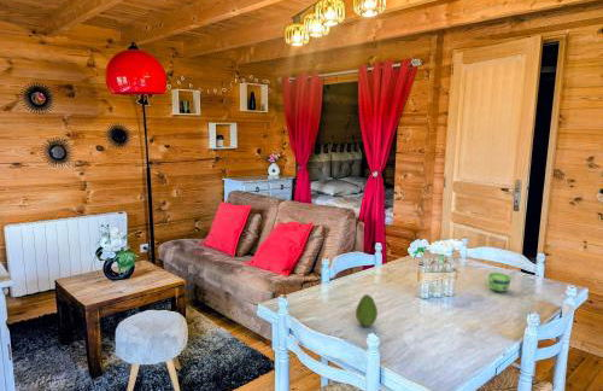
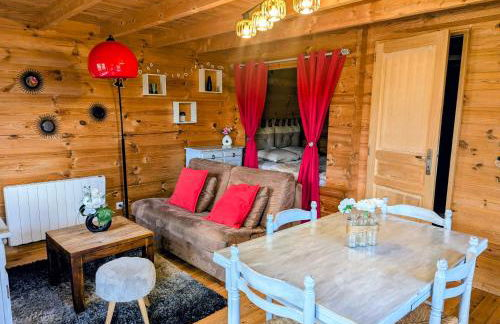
- cup [484,272,511,293]
- fruit [355,293,379,328]
